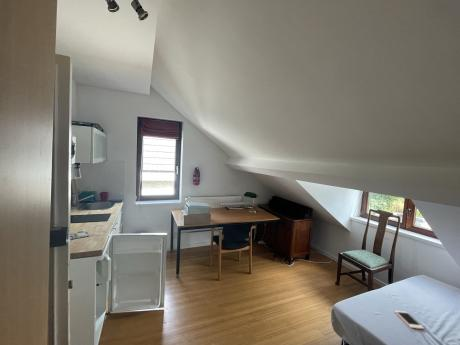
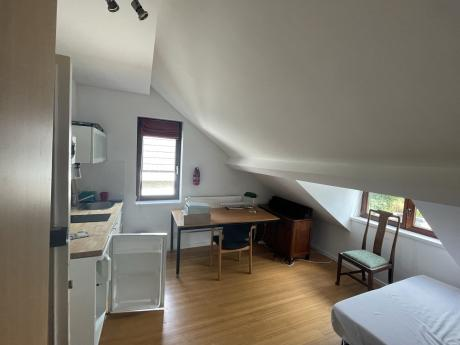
- cell phone [394,309,425,330]
